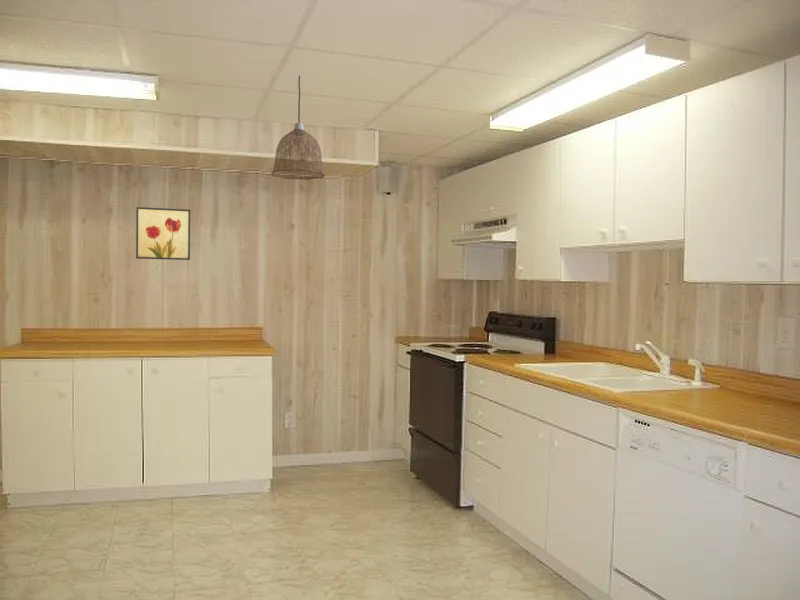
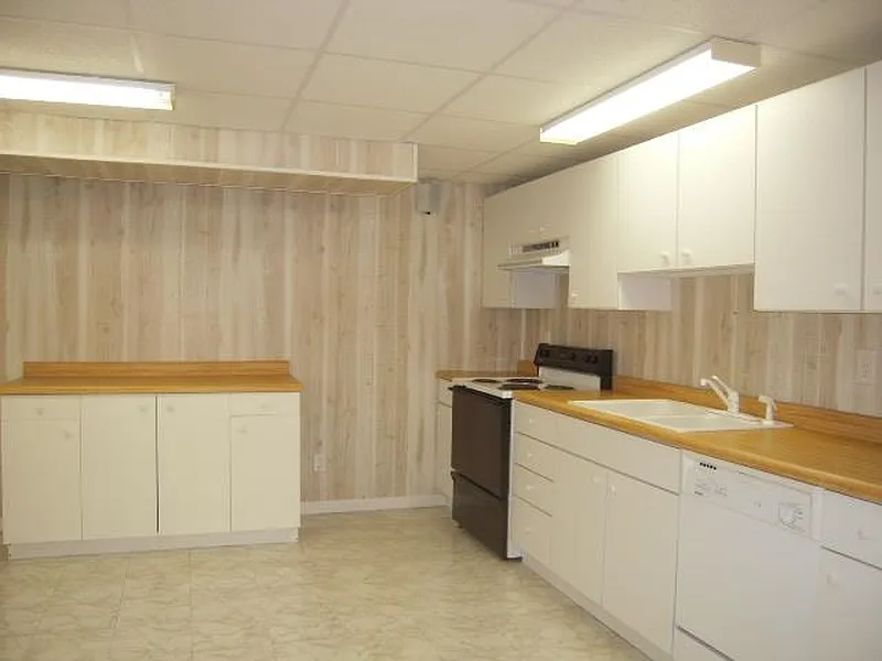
- pendant lamp [270,75,326,181]
- wall art [135,206,191,261]
